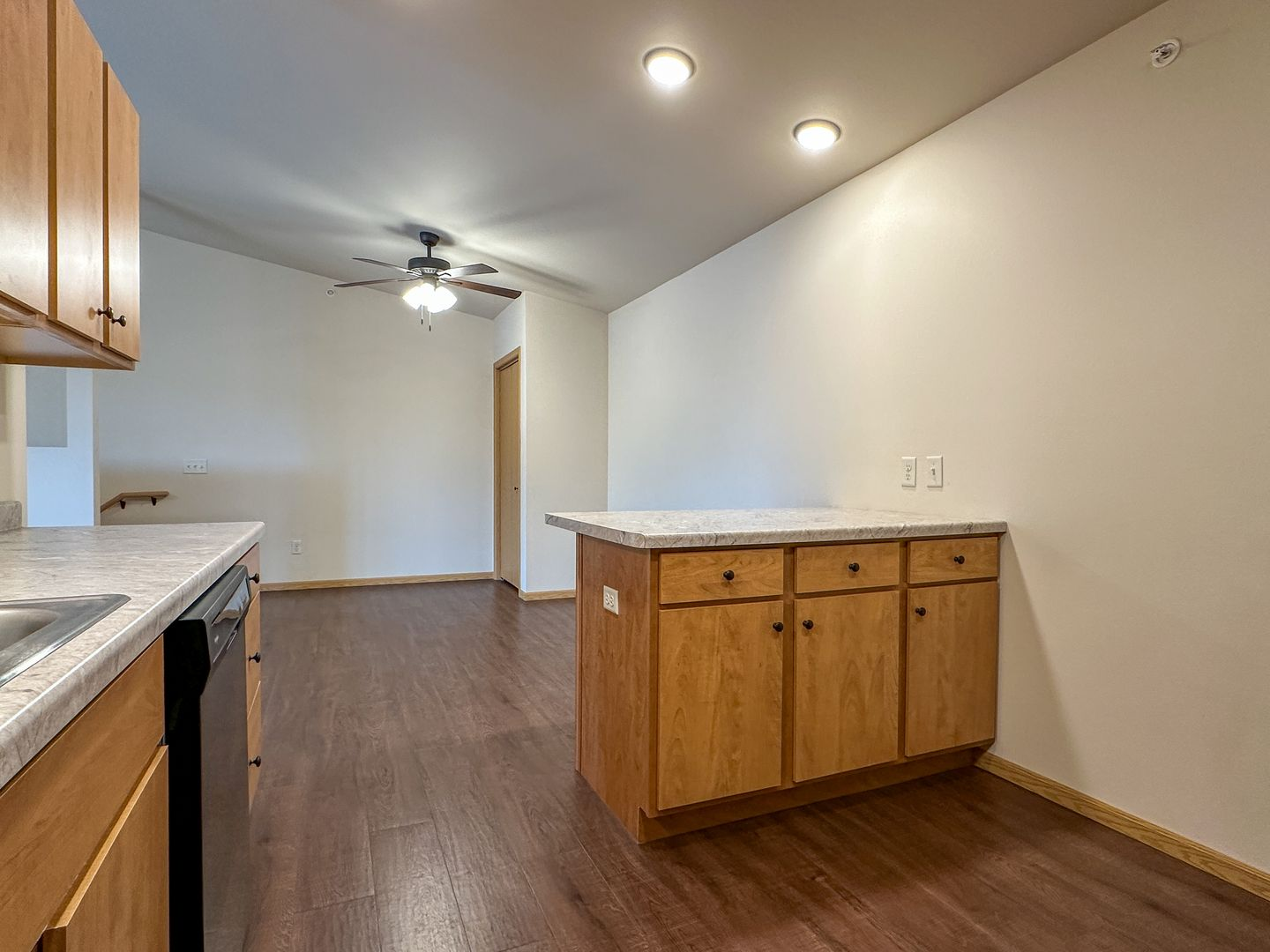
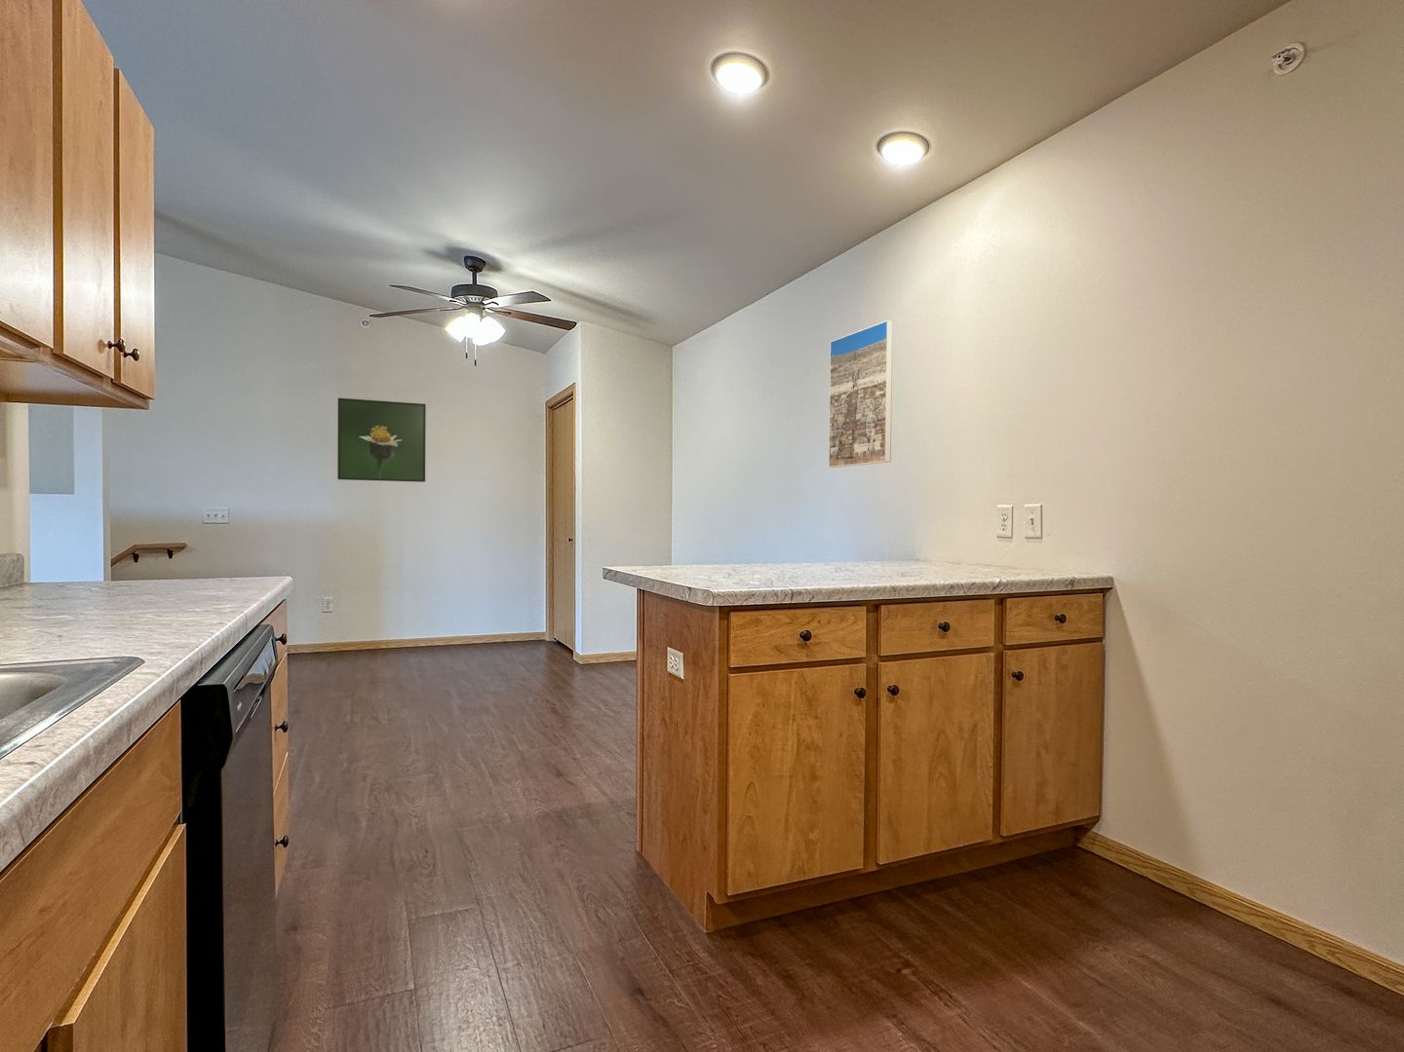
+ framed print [336,398,427,483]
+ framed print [828,319,894,469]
